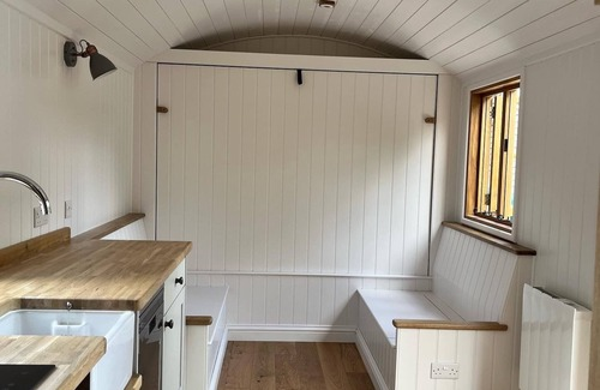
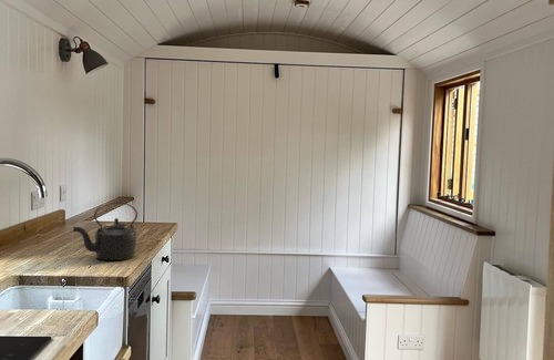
+ kettle [72,202,138,261]
